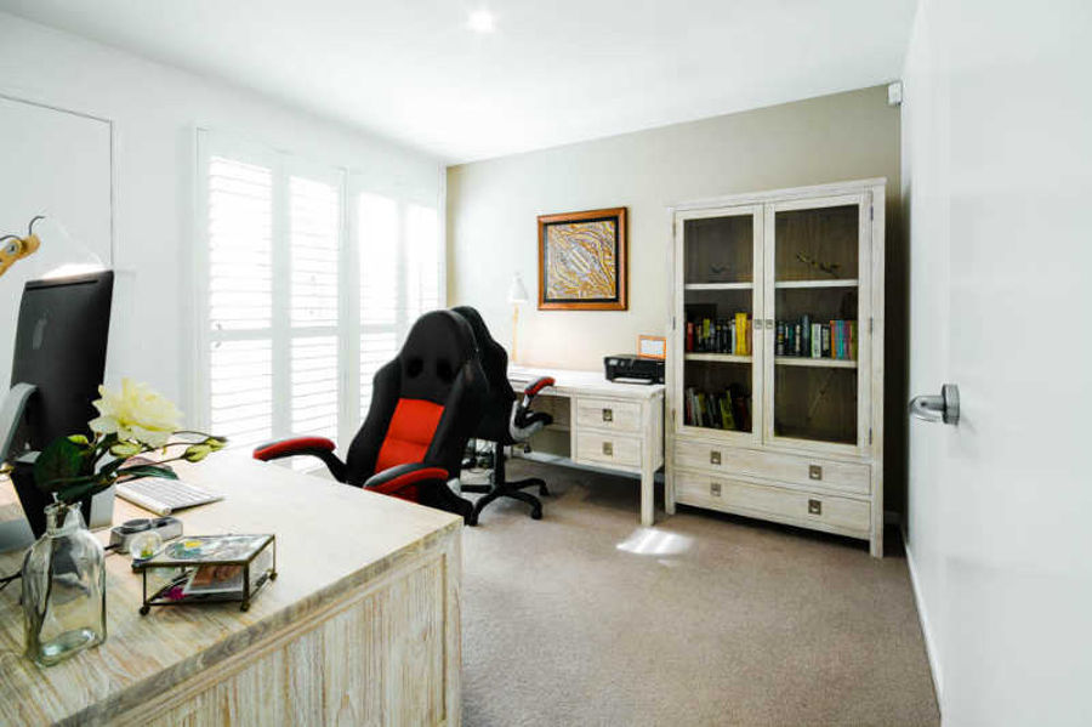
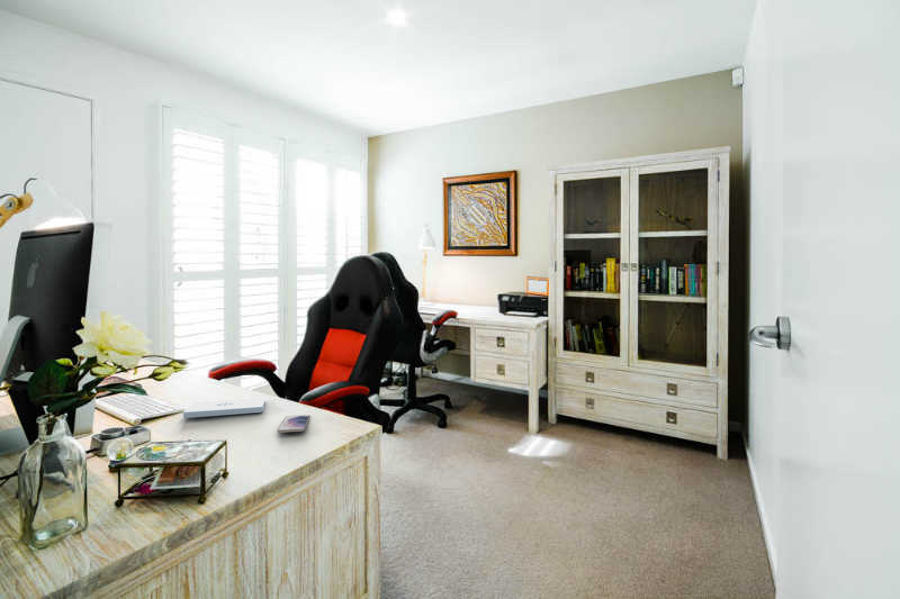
+ smartphone [276,414,311,434]
+ notepad [182,397,267,419]
